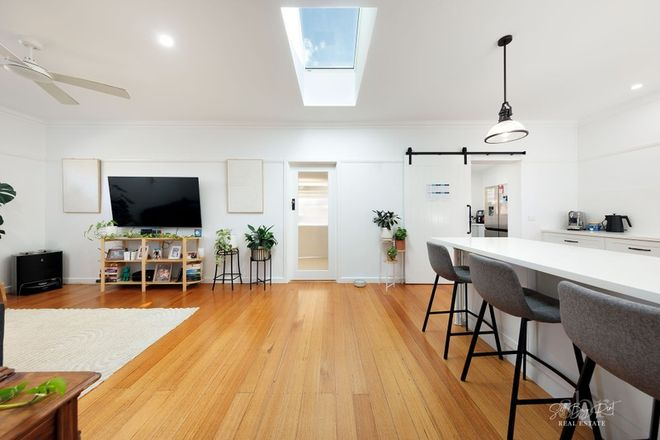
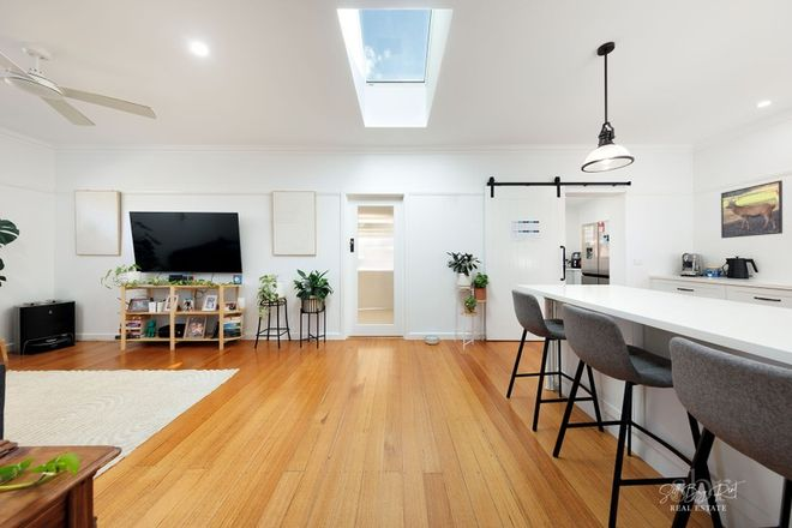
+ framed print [720,179,784,239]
